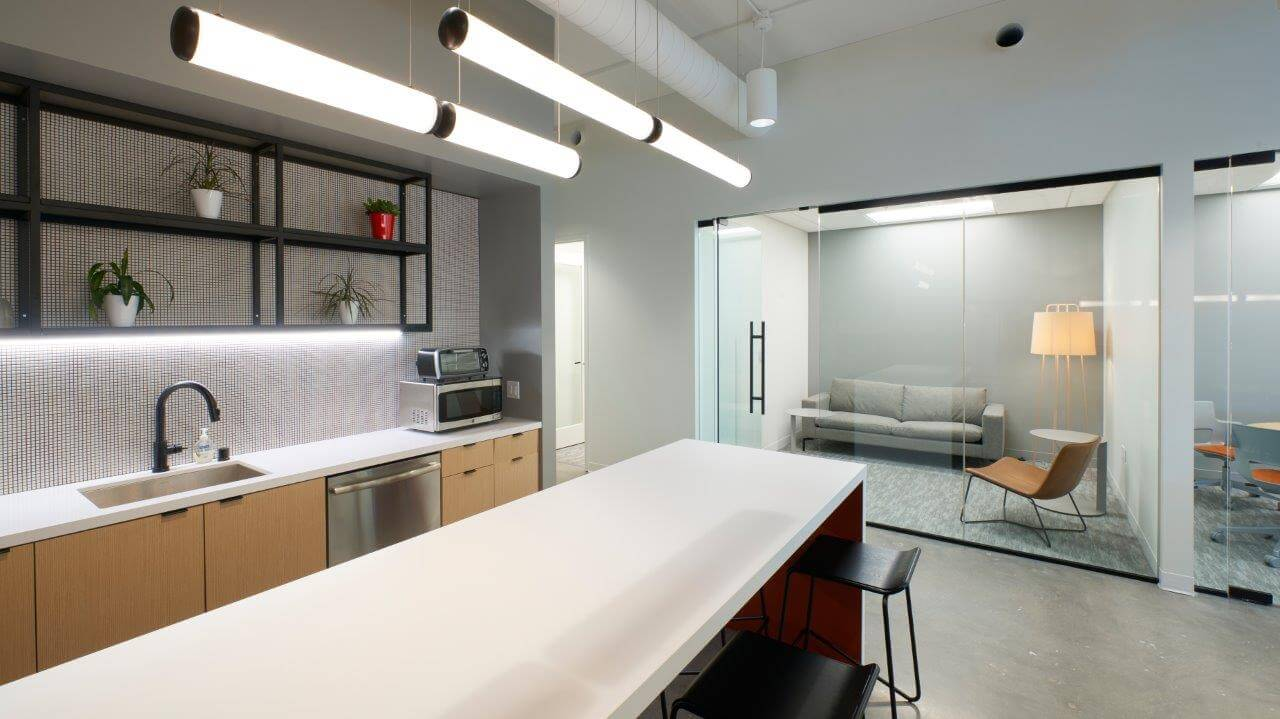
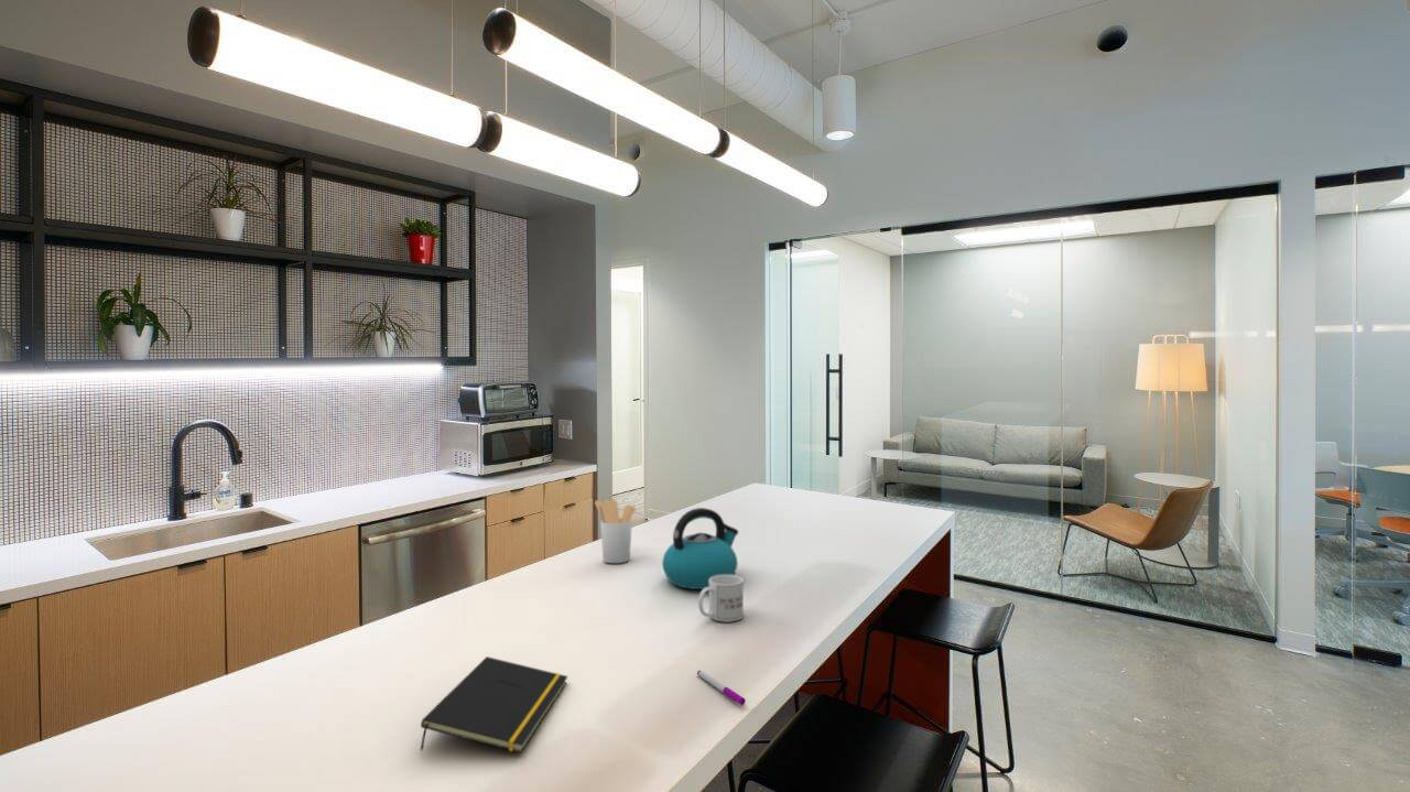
+ pen [696,670,747,706]
+ kettle [661,507,739,590]
+ notepad [420,655,568,753]
+ utensil holder [594,498,637,564]
+ mug [697,575,745,622]
